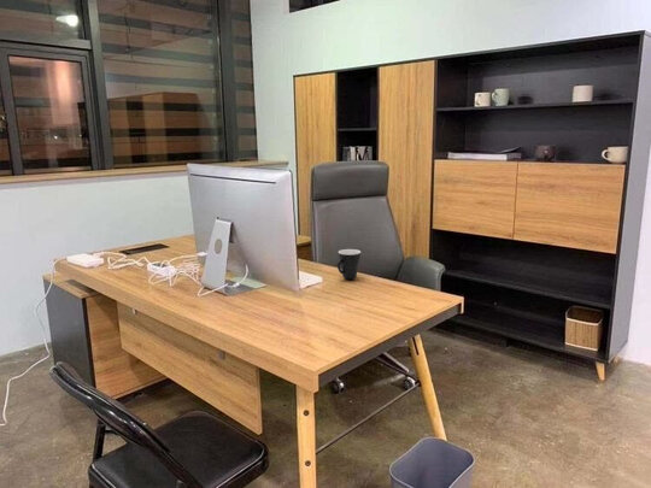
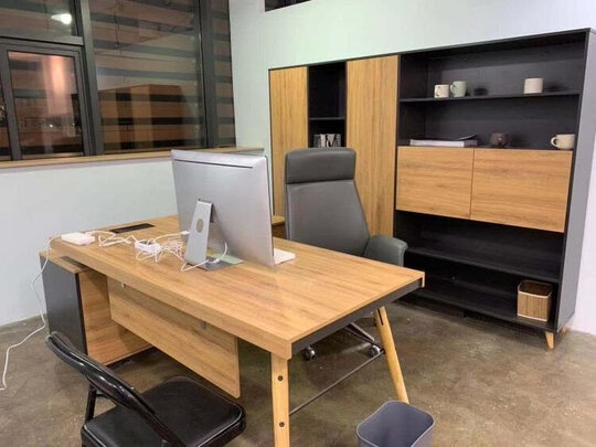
- mug [336,248,362,281]
